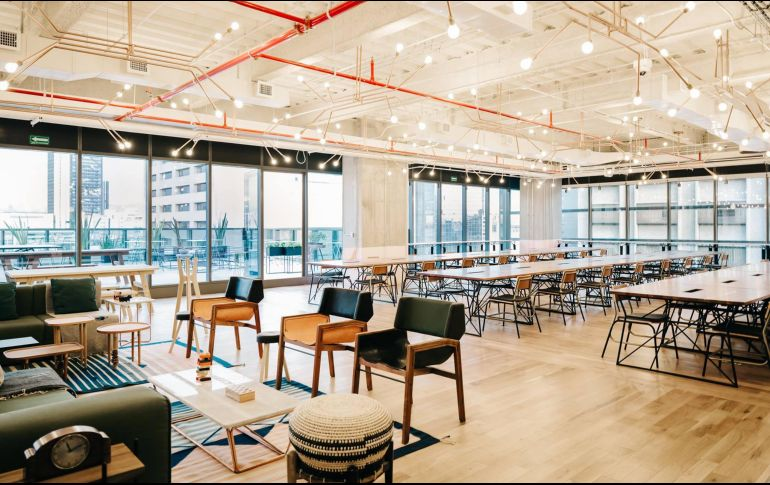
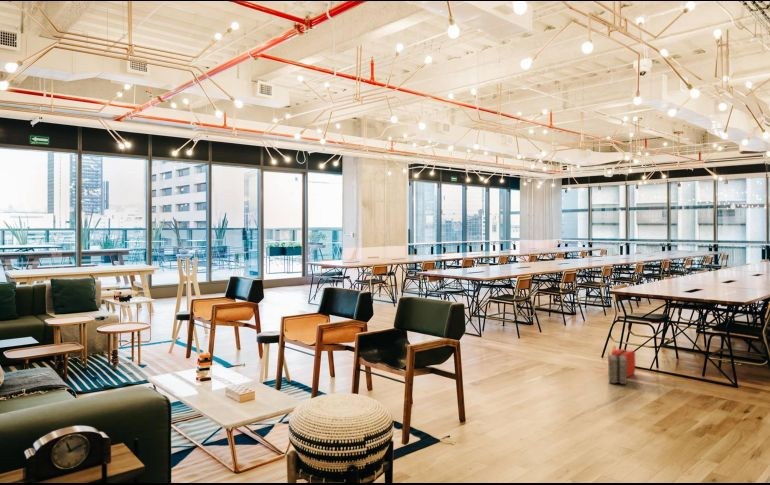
+ first aid kit [607,345,636,385]
